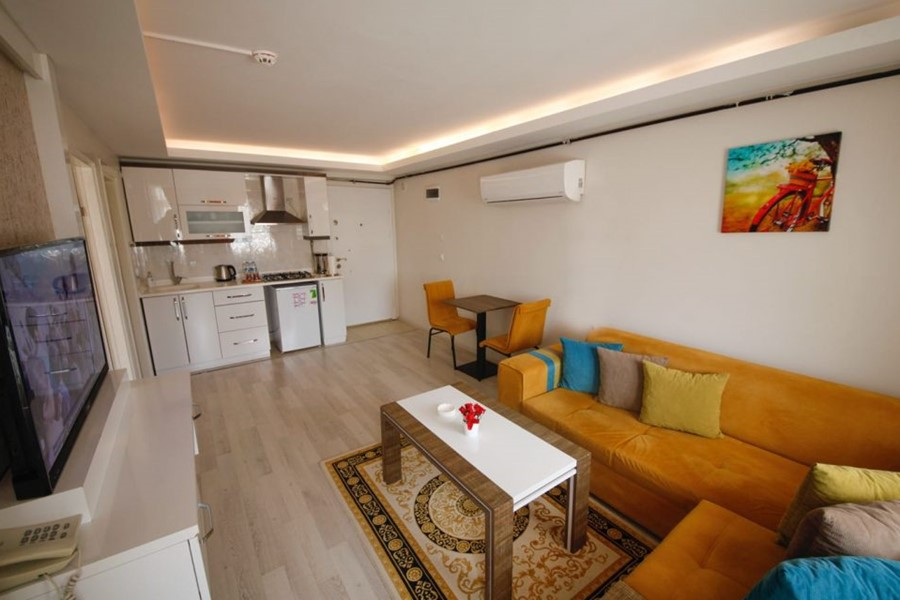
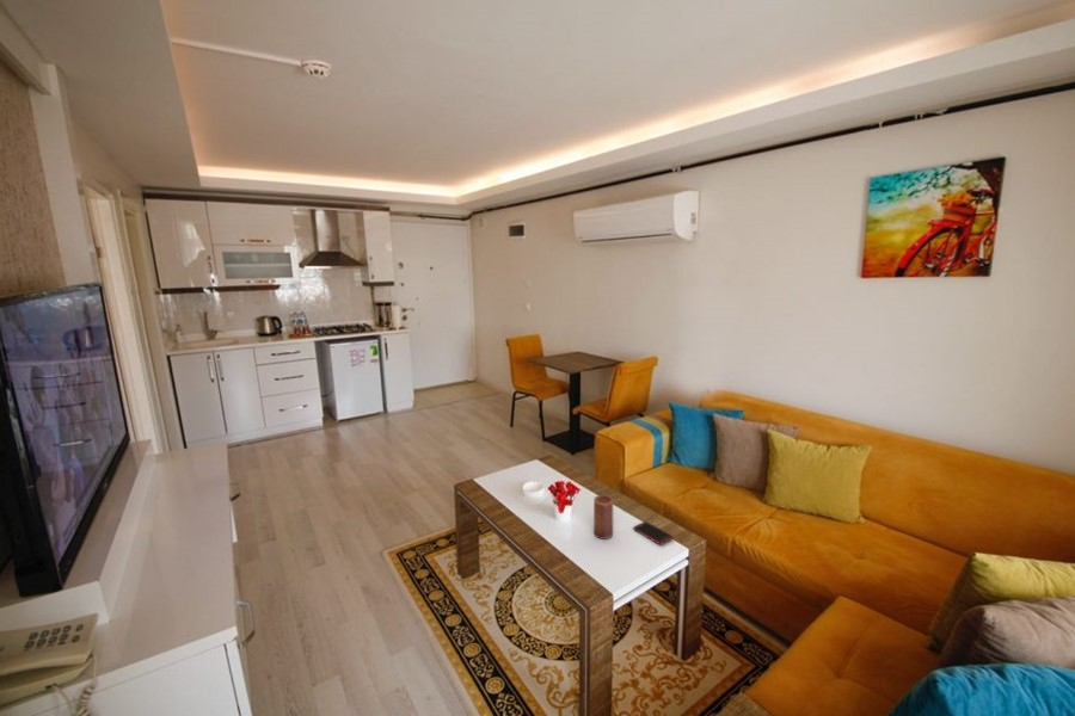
+ candle [592,494,614,541]
+ cell phone [632,520,675,547]
